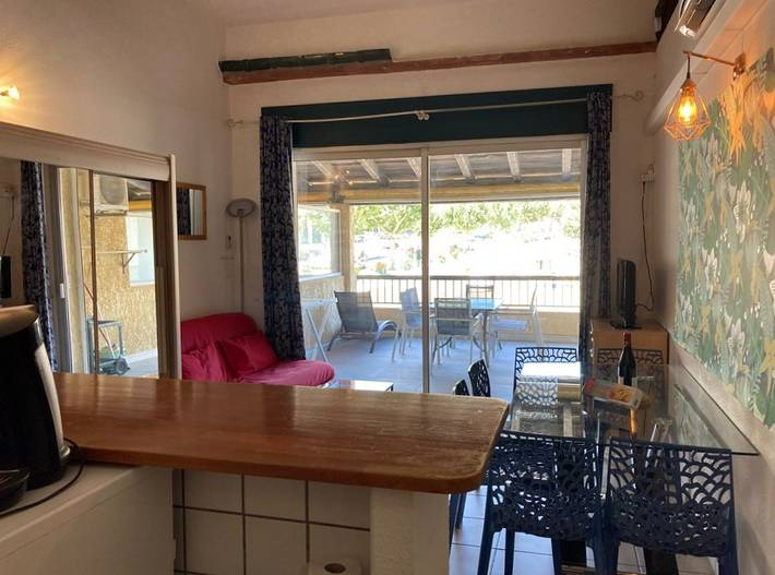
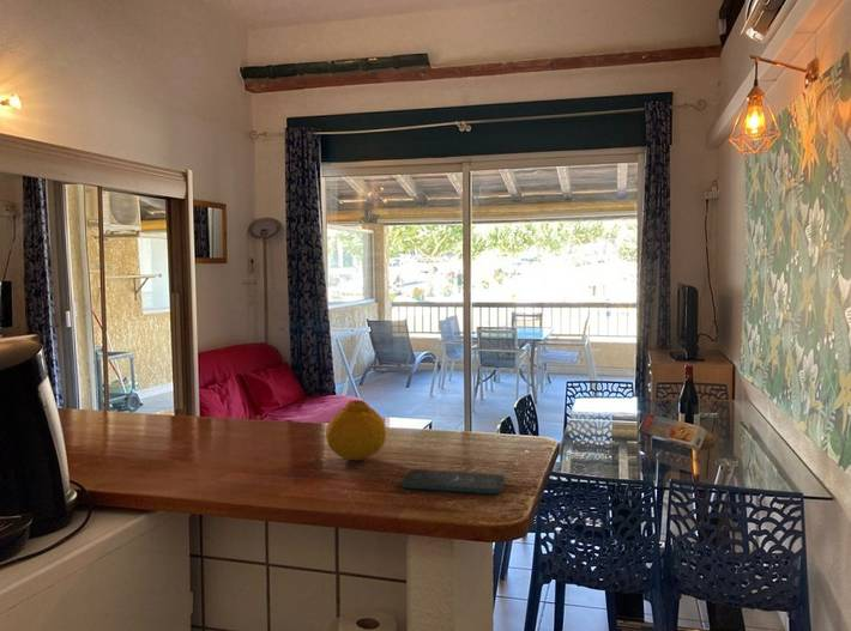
+ fruit [325,399,387,462]
+ smartphone [400,468,507,495]
